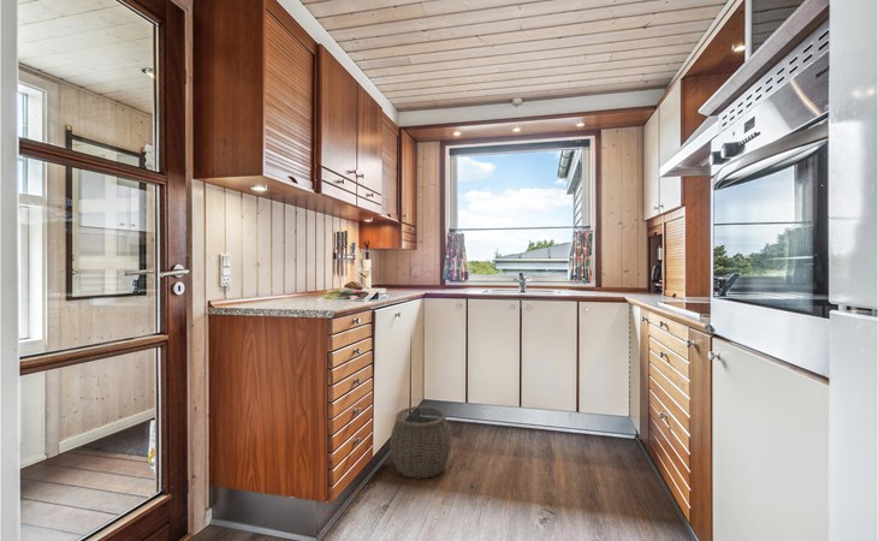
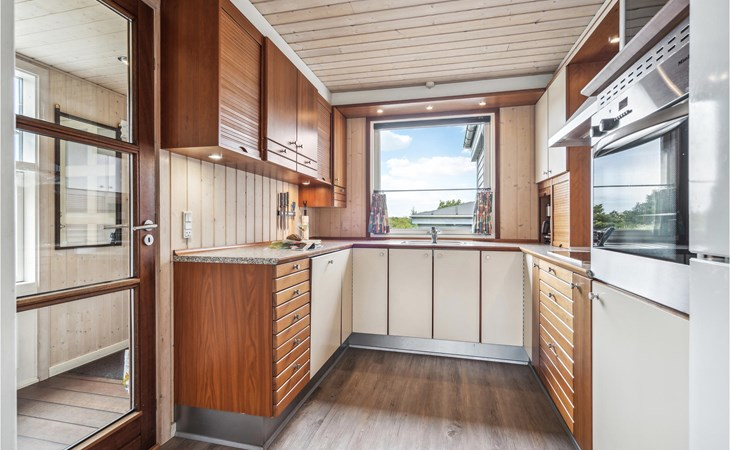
- woven basket [388,405,452,480]
